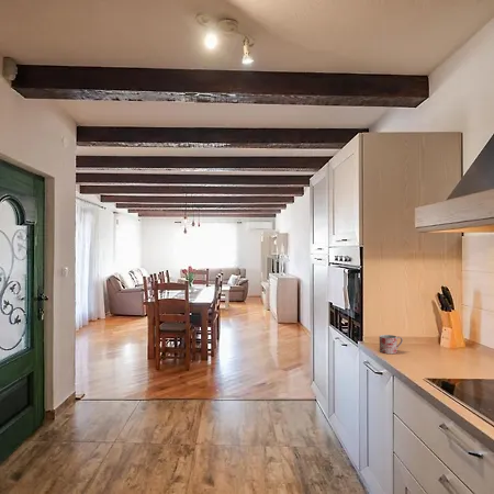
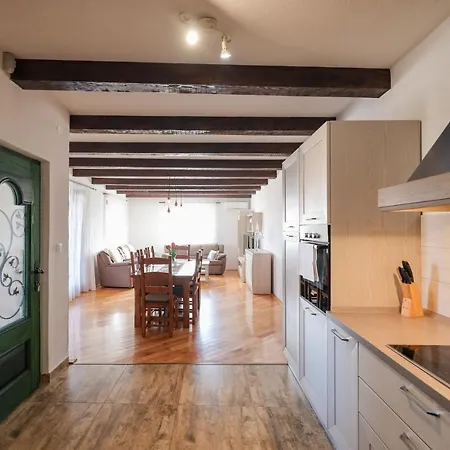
- mug [379,334,404,355]
